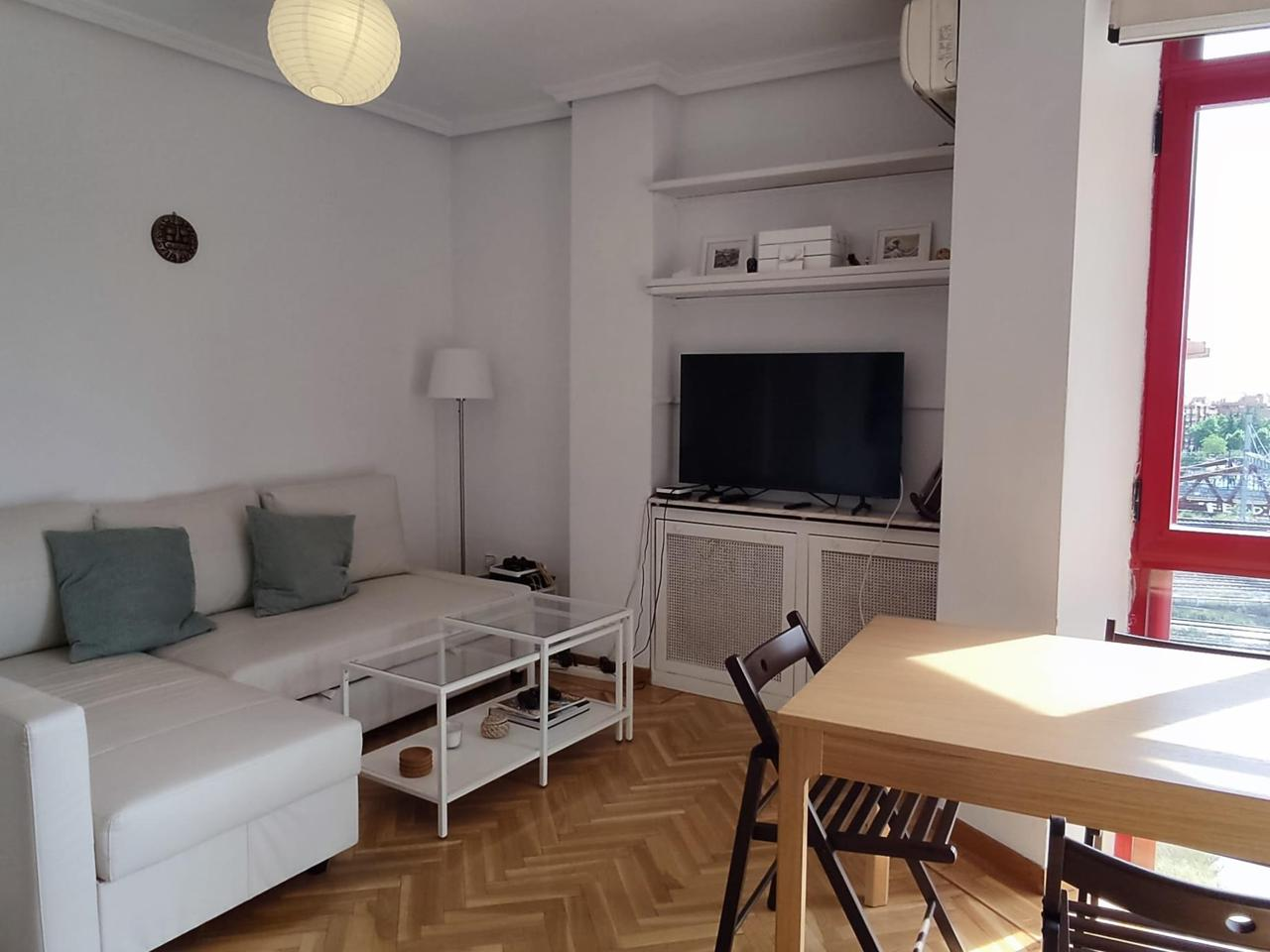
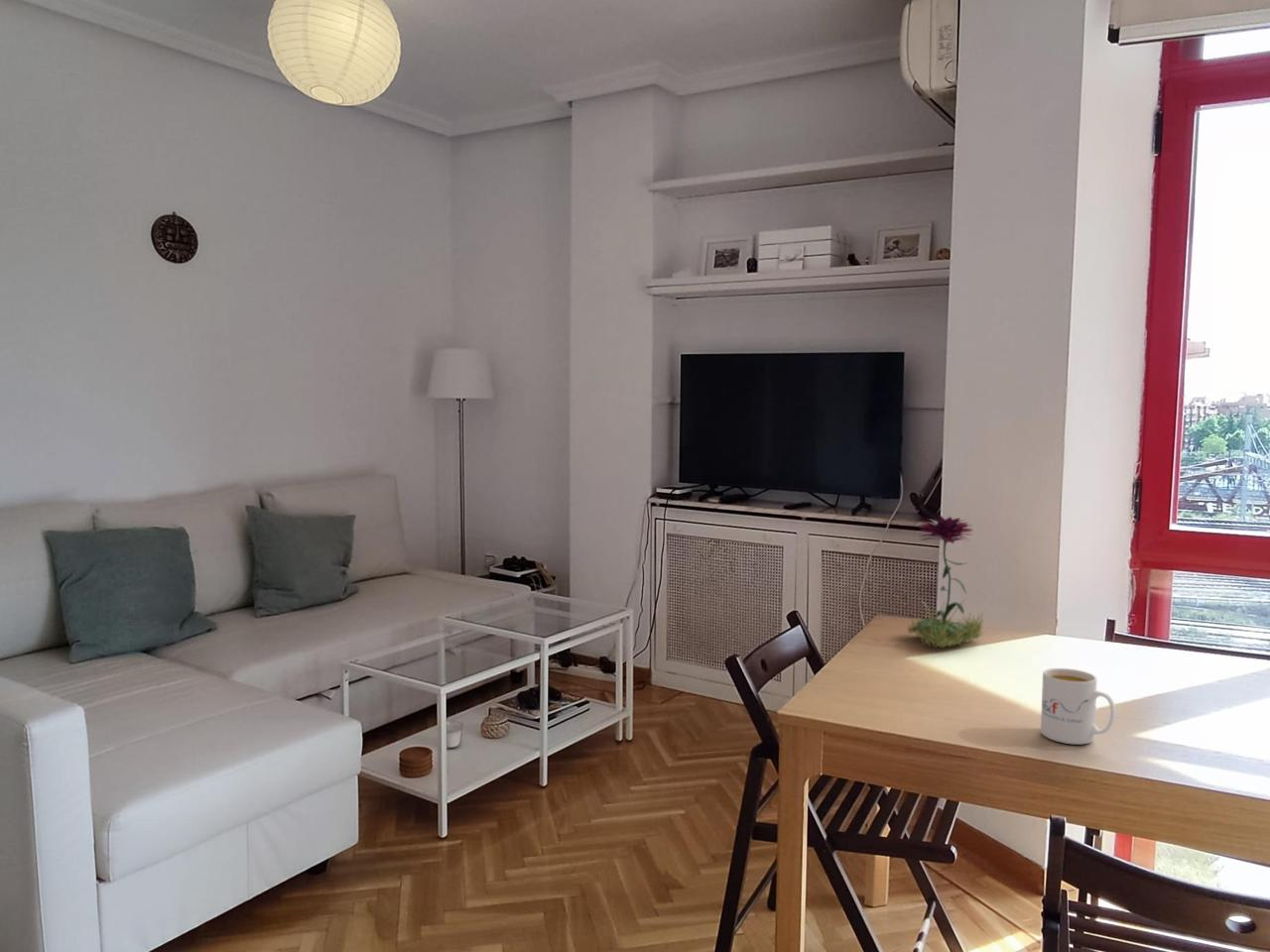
+ mug [1040,667,1116,746]
+ flower [906,515,989,649]
